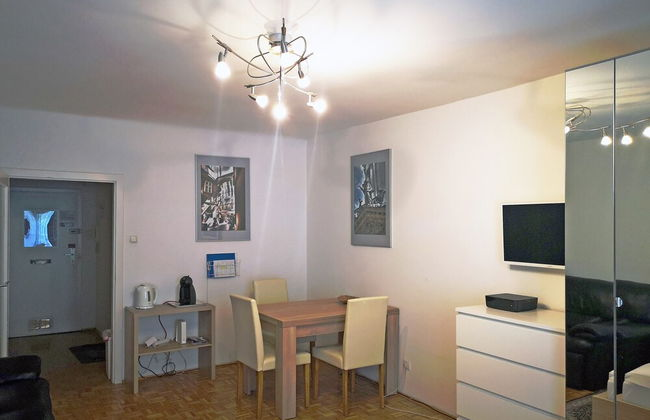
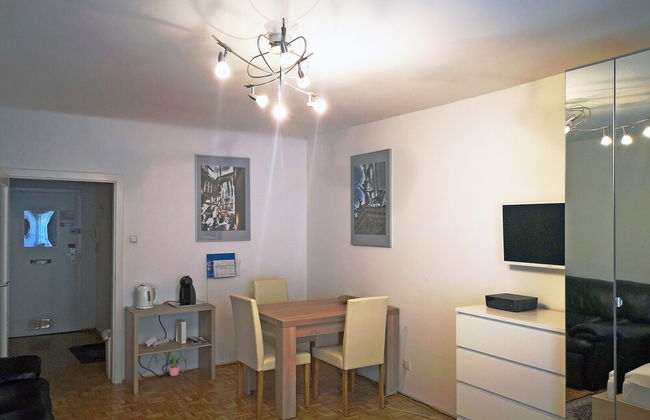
+ potted plant [168,351,188,377]
